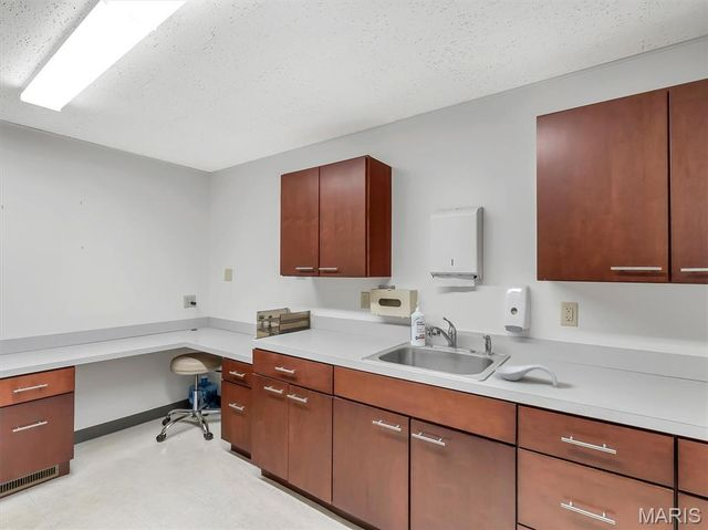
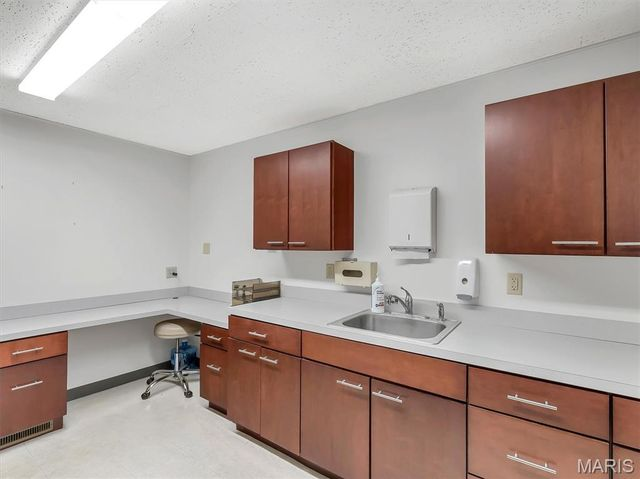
- spoon rest [494,364,559,387]
